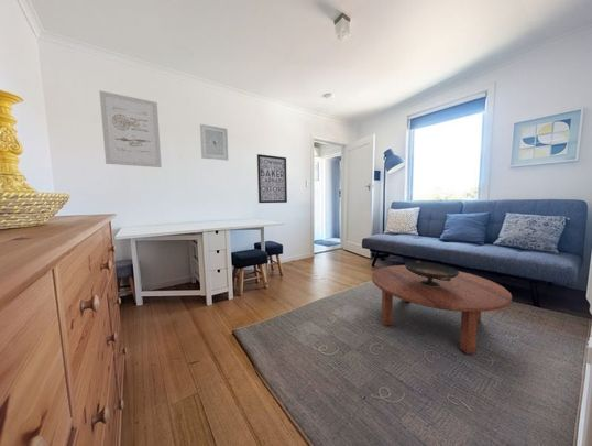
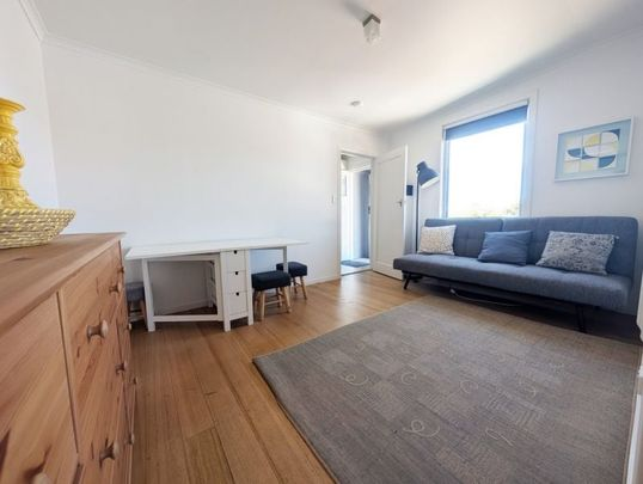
- wall art [256,153,288,204]
- wall art [199,123,229,162]
- coffee table [371,264,513,355]
- decorative bowl [404,260,459,287]
- wall art [98,89,163,168]
